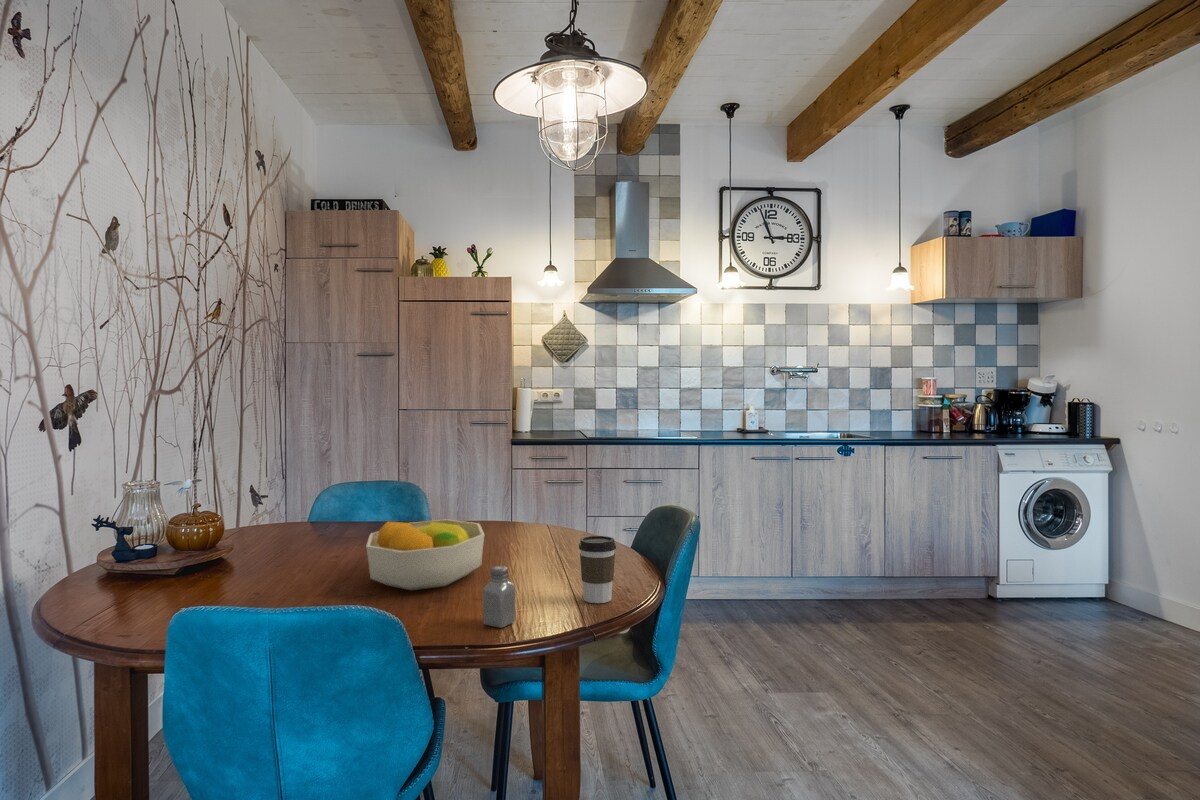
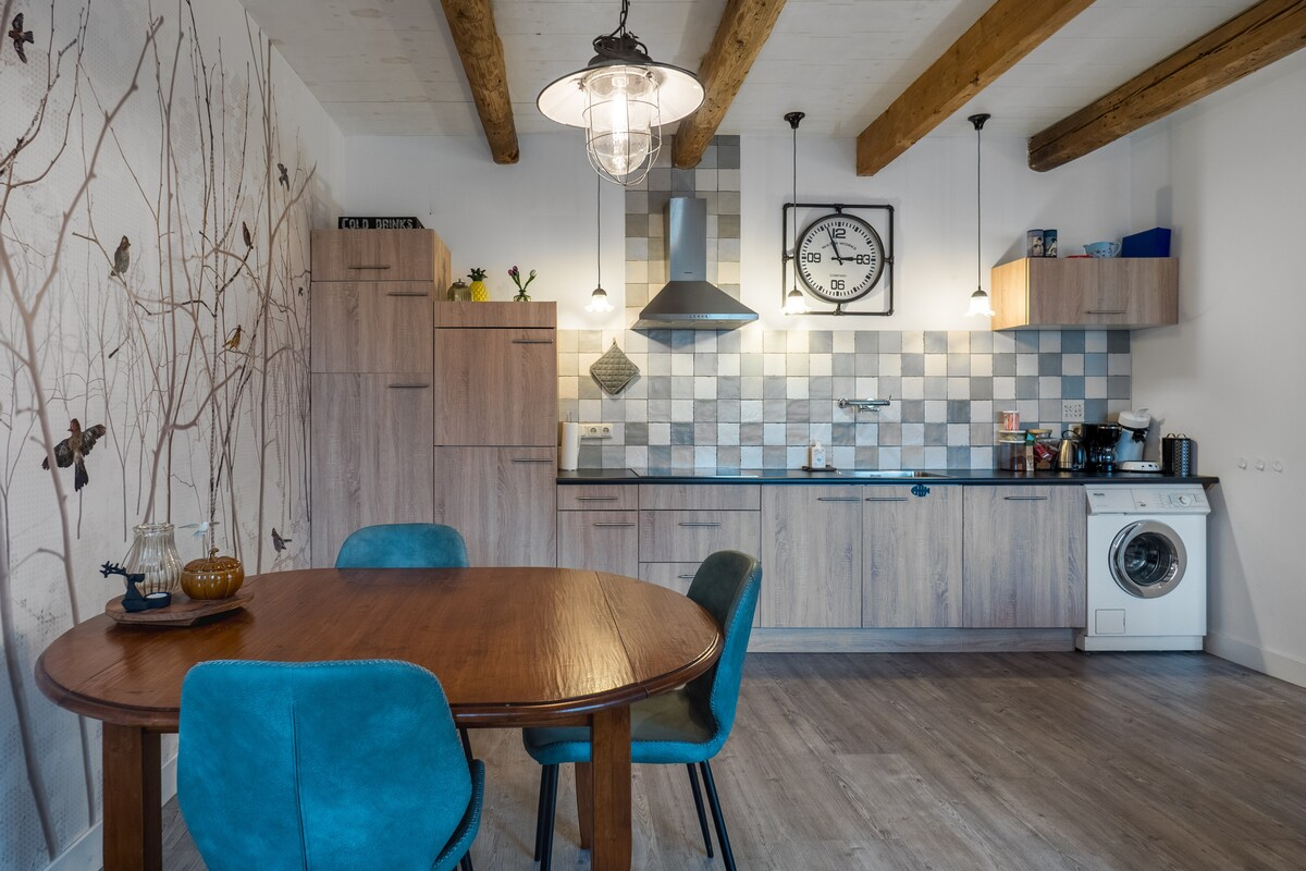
- coffee cup [578,535,617,604]
- fruit bowl [365,518,486,592]
- saltshaker [482,565,516,629]
